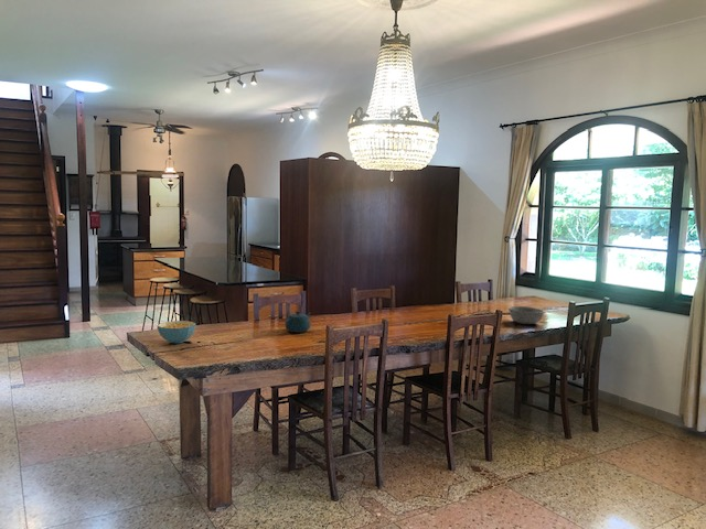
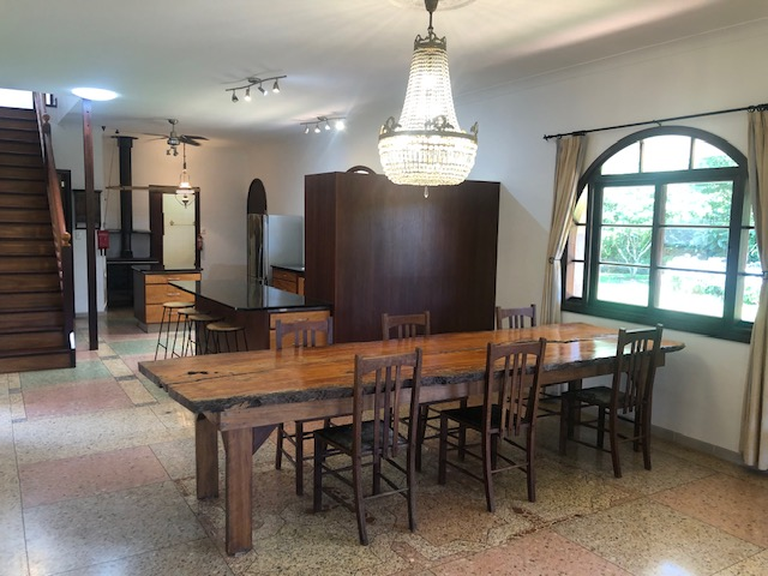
- cereal bowl [157,320,196,345]
- teapot [284,310,312,334]
- bowl [507,305,545,325]
